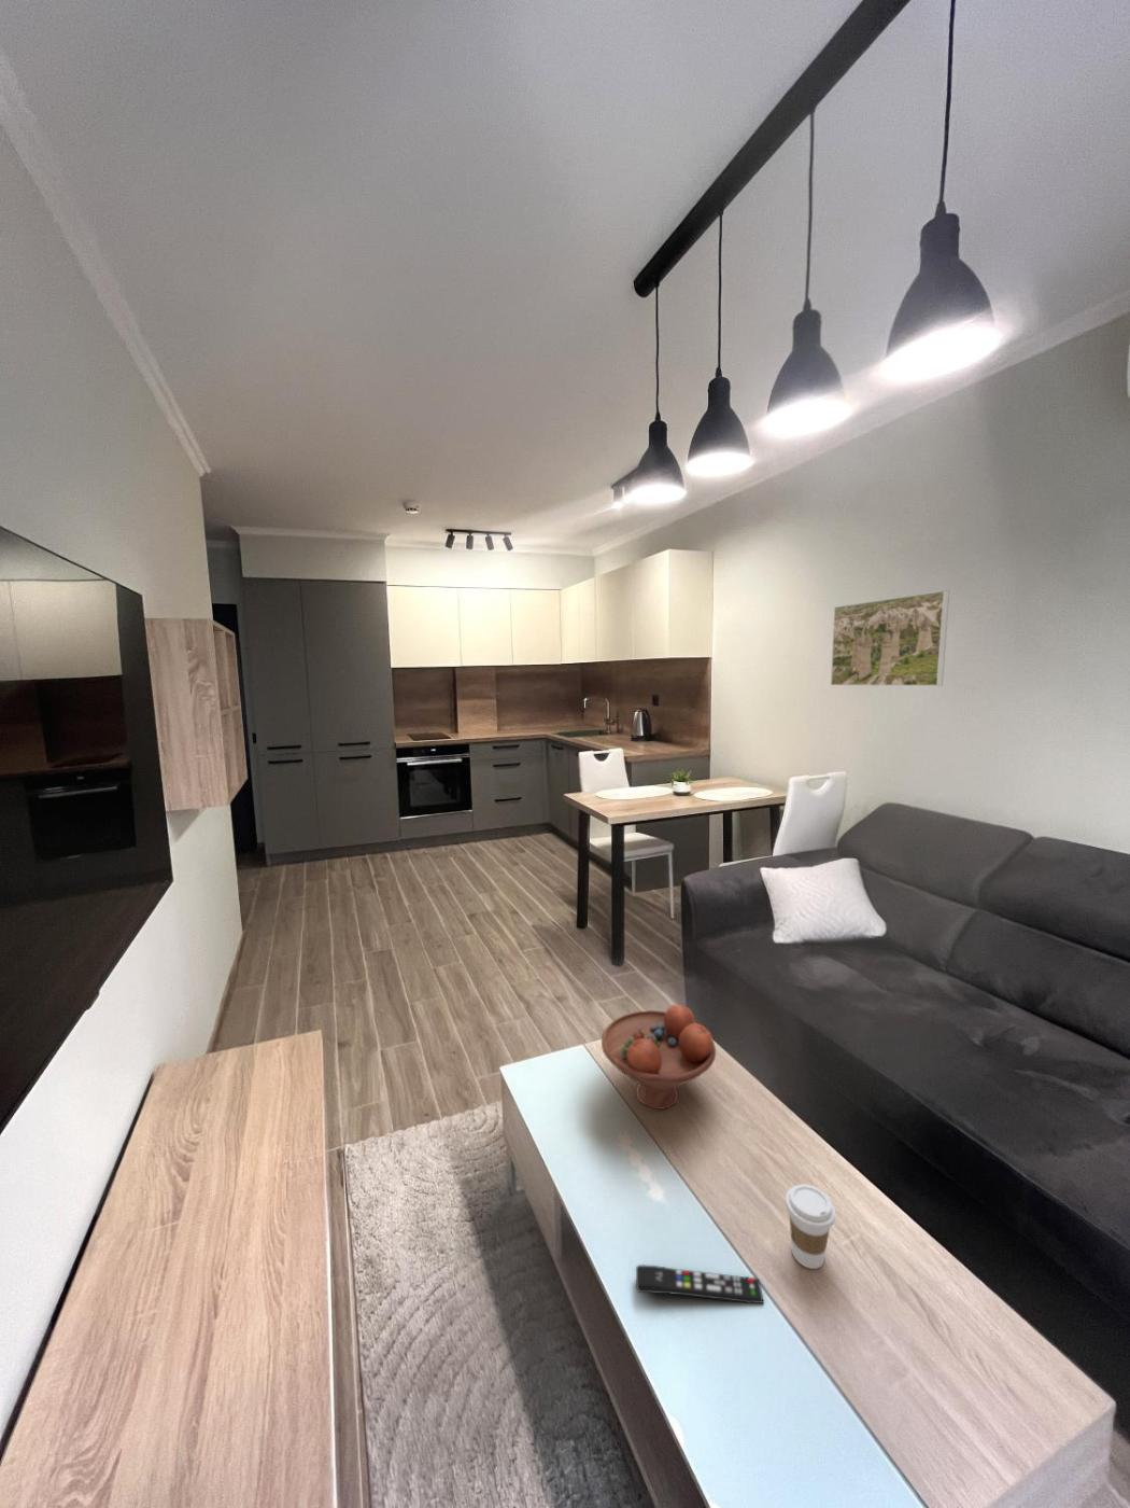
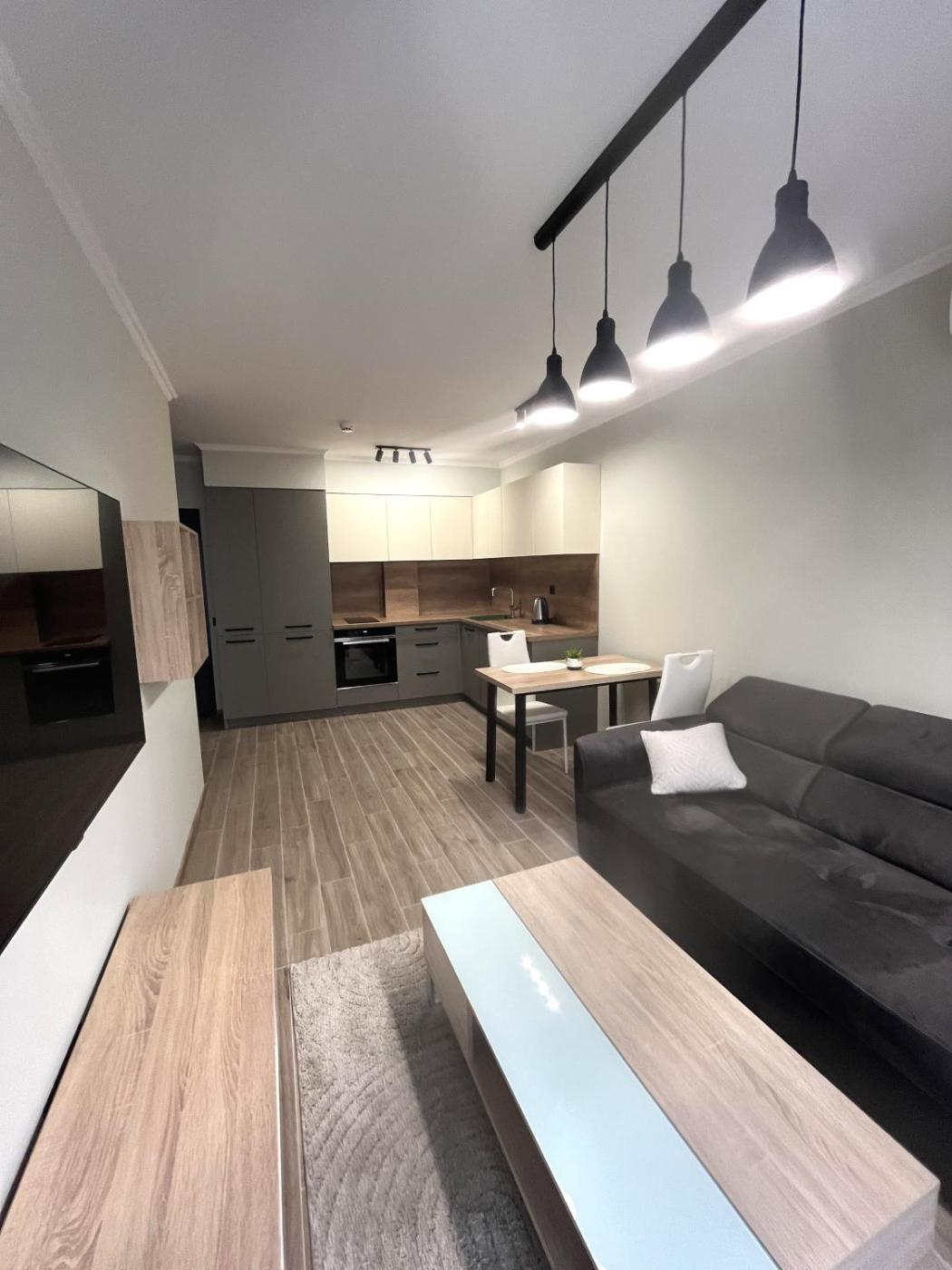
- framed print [830,589,951,688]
- fruit bowl [601,1003,717,1110]
- coffee cup [785,1183,836,1271]
- remote control [635,1263,766,1305]
